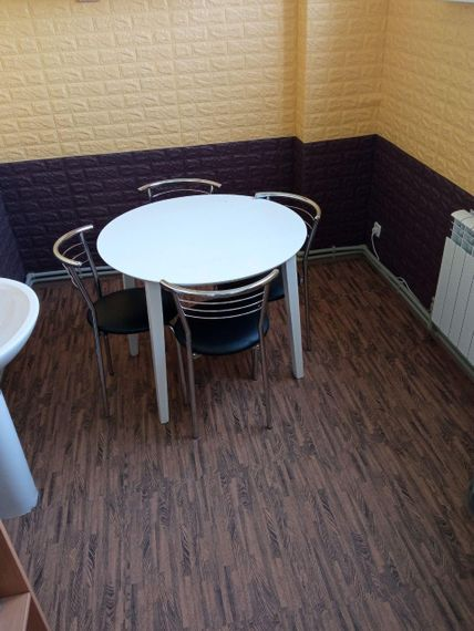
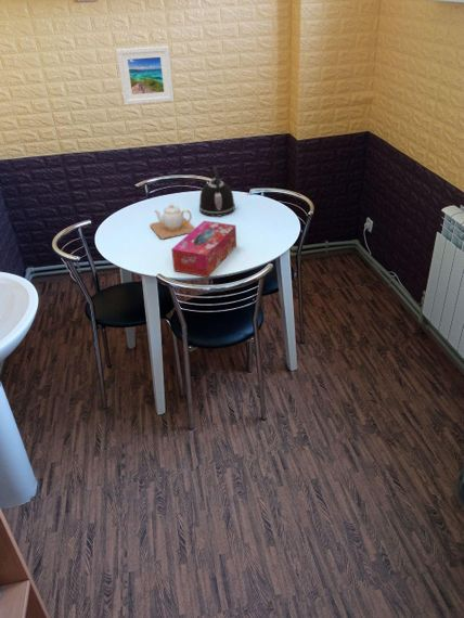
+ tissue box [170,220,237,279]
+ teapot [149,203,196,241]
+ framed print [115,44,175,106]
+ kettle [198,166,236,218]
